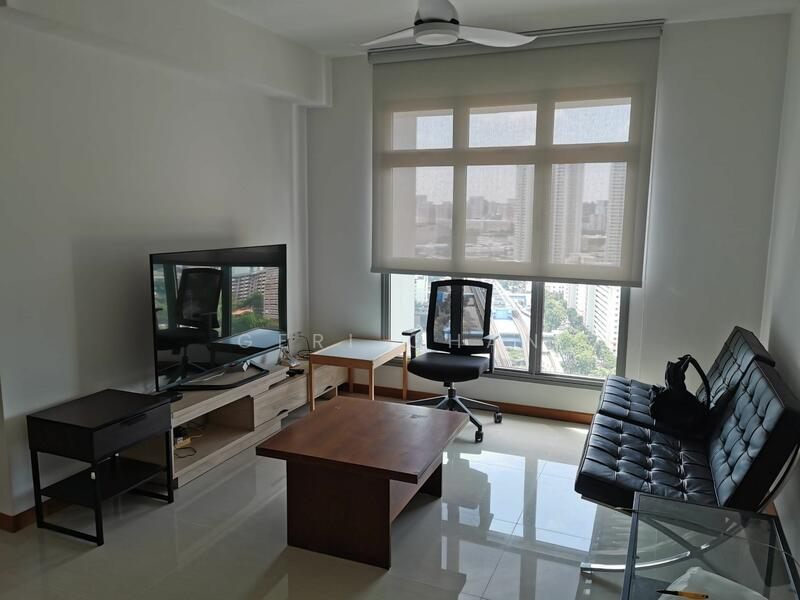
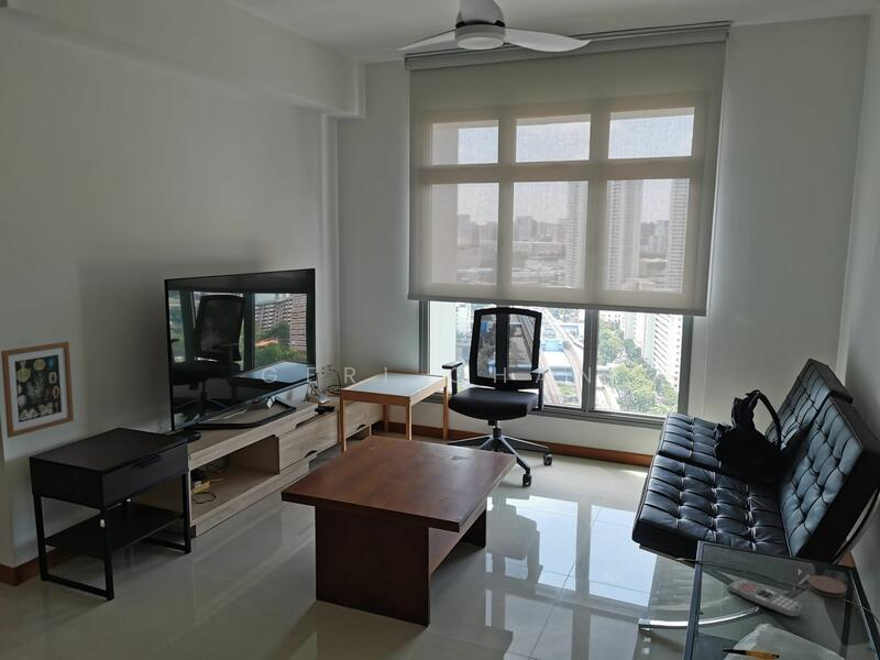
+ coaster [806,574,847,598]
+ remote control [727,578,805,618]
+ wall art [0,341,75,439]
